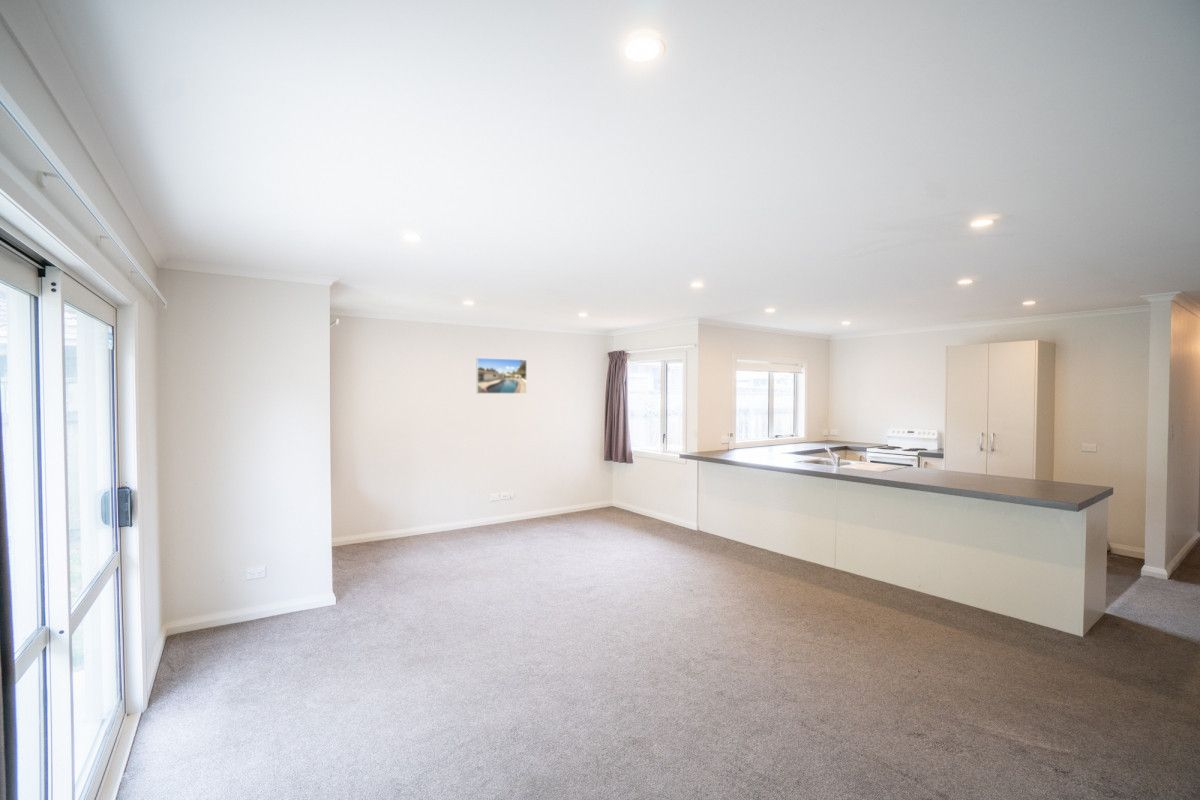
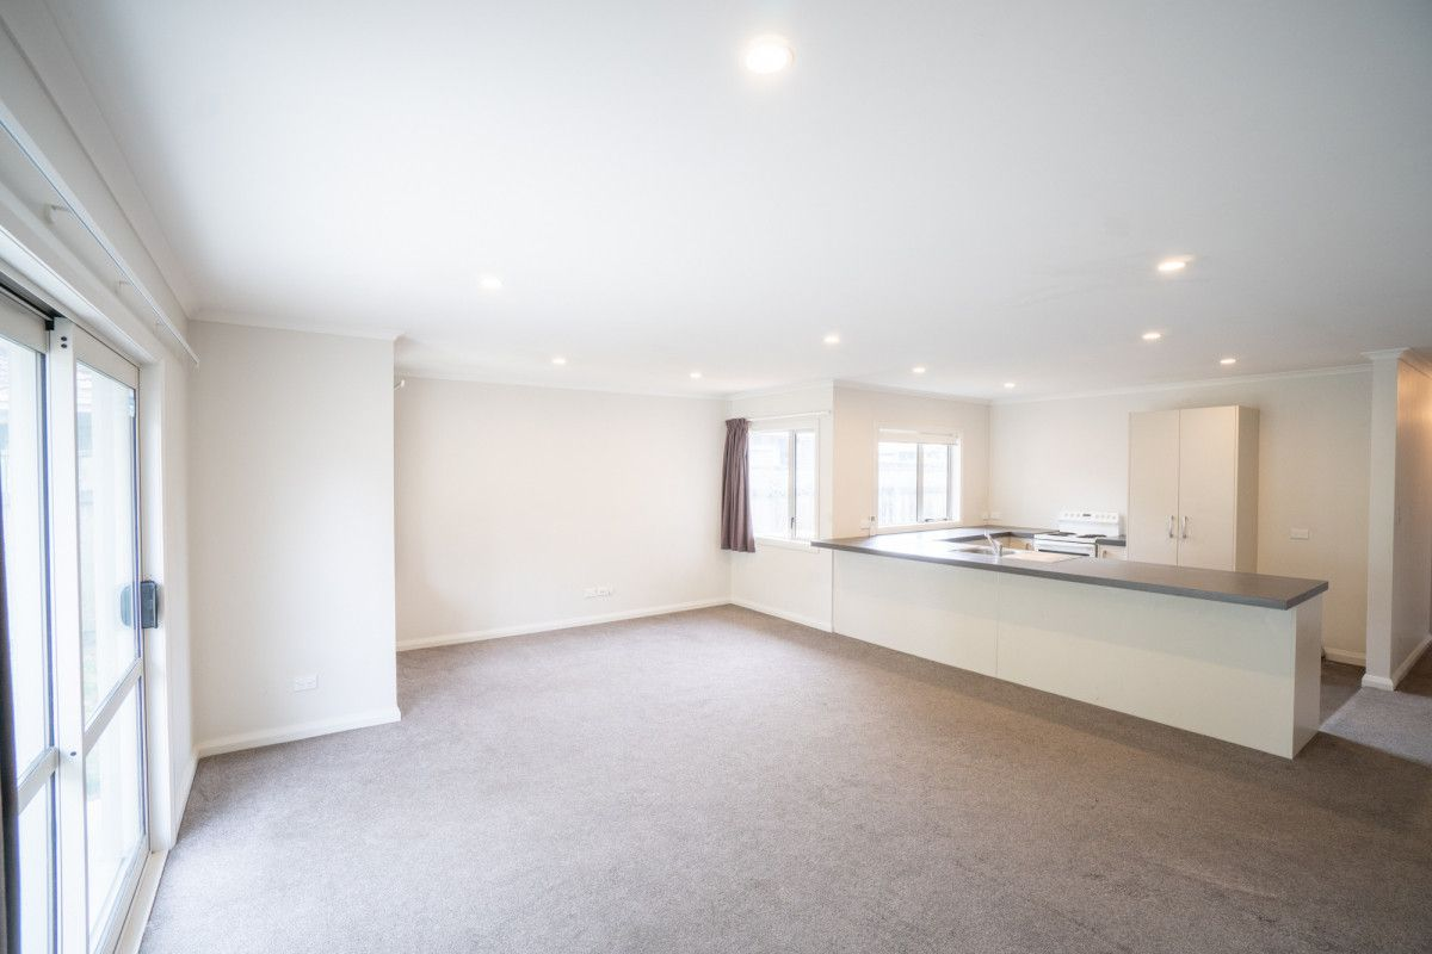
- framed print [476,357,528,395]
